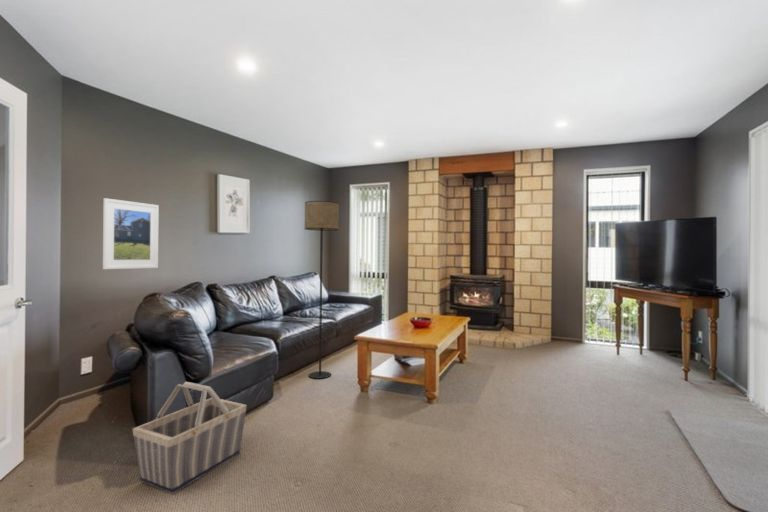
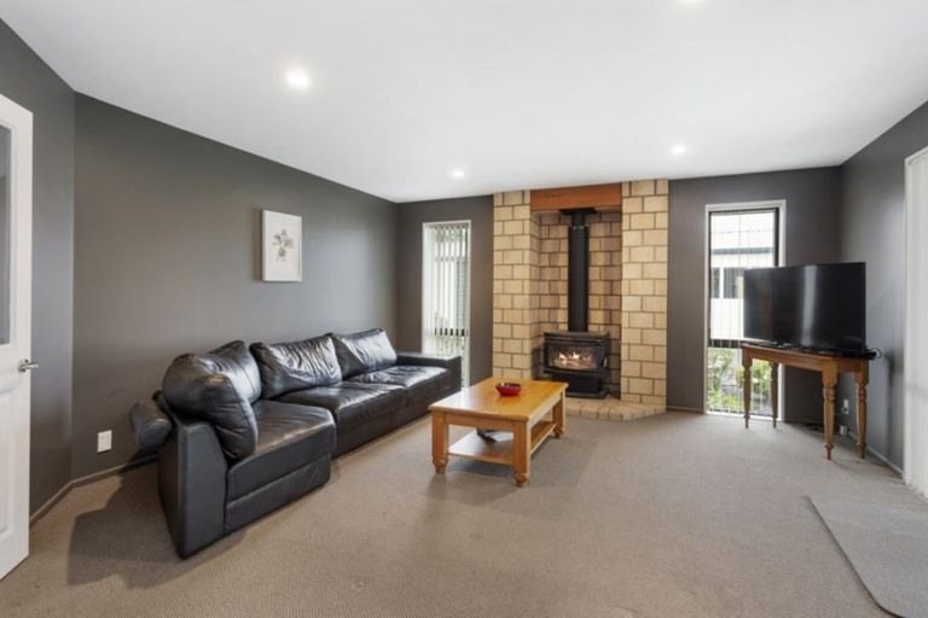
- floor lamp [304,200,340,380]
- basket [131,381,248,495]
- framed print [102,197,160,270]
